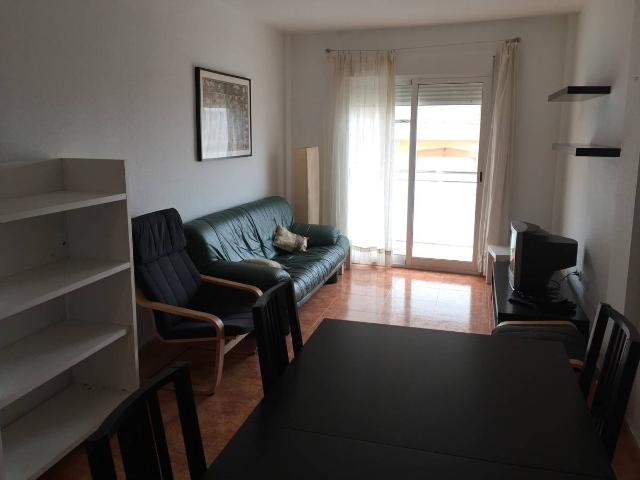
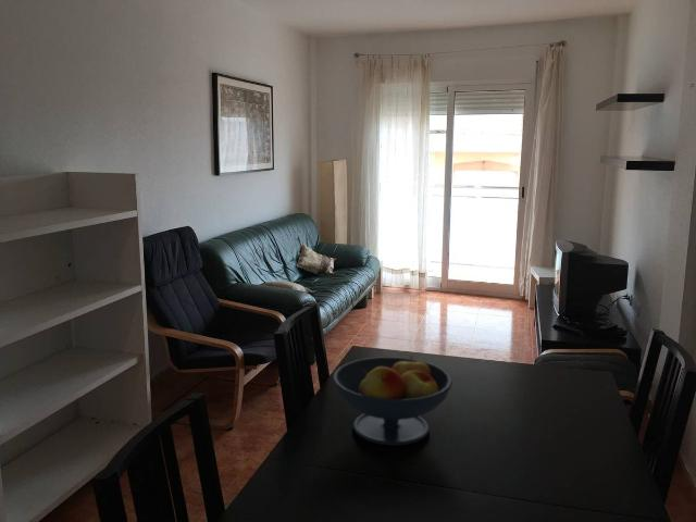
+ fruit bowl [332,355,453,447]
